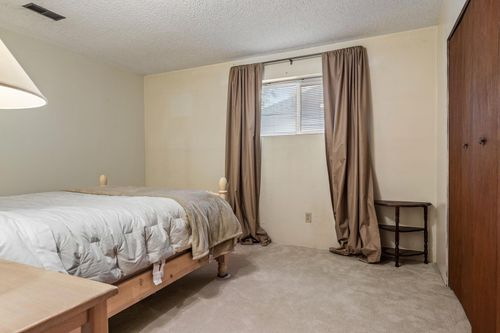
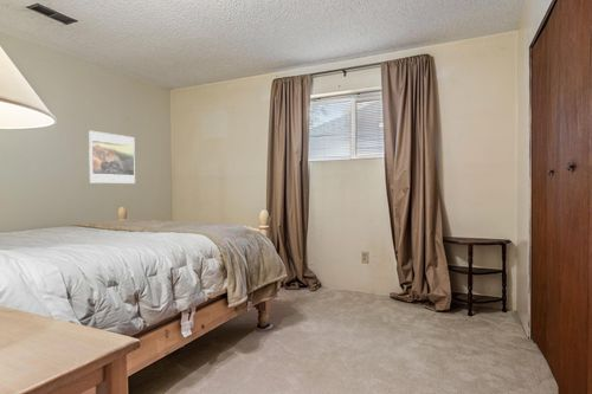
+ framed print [88,130,136,185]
